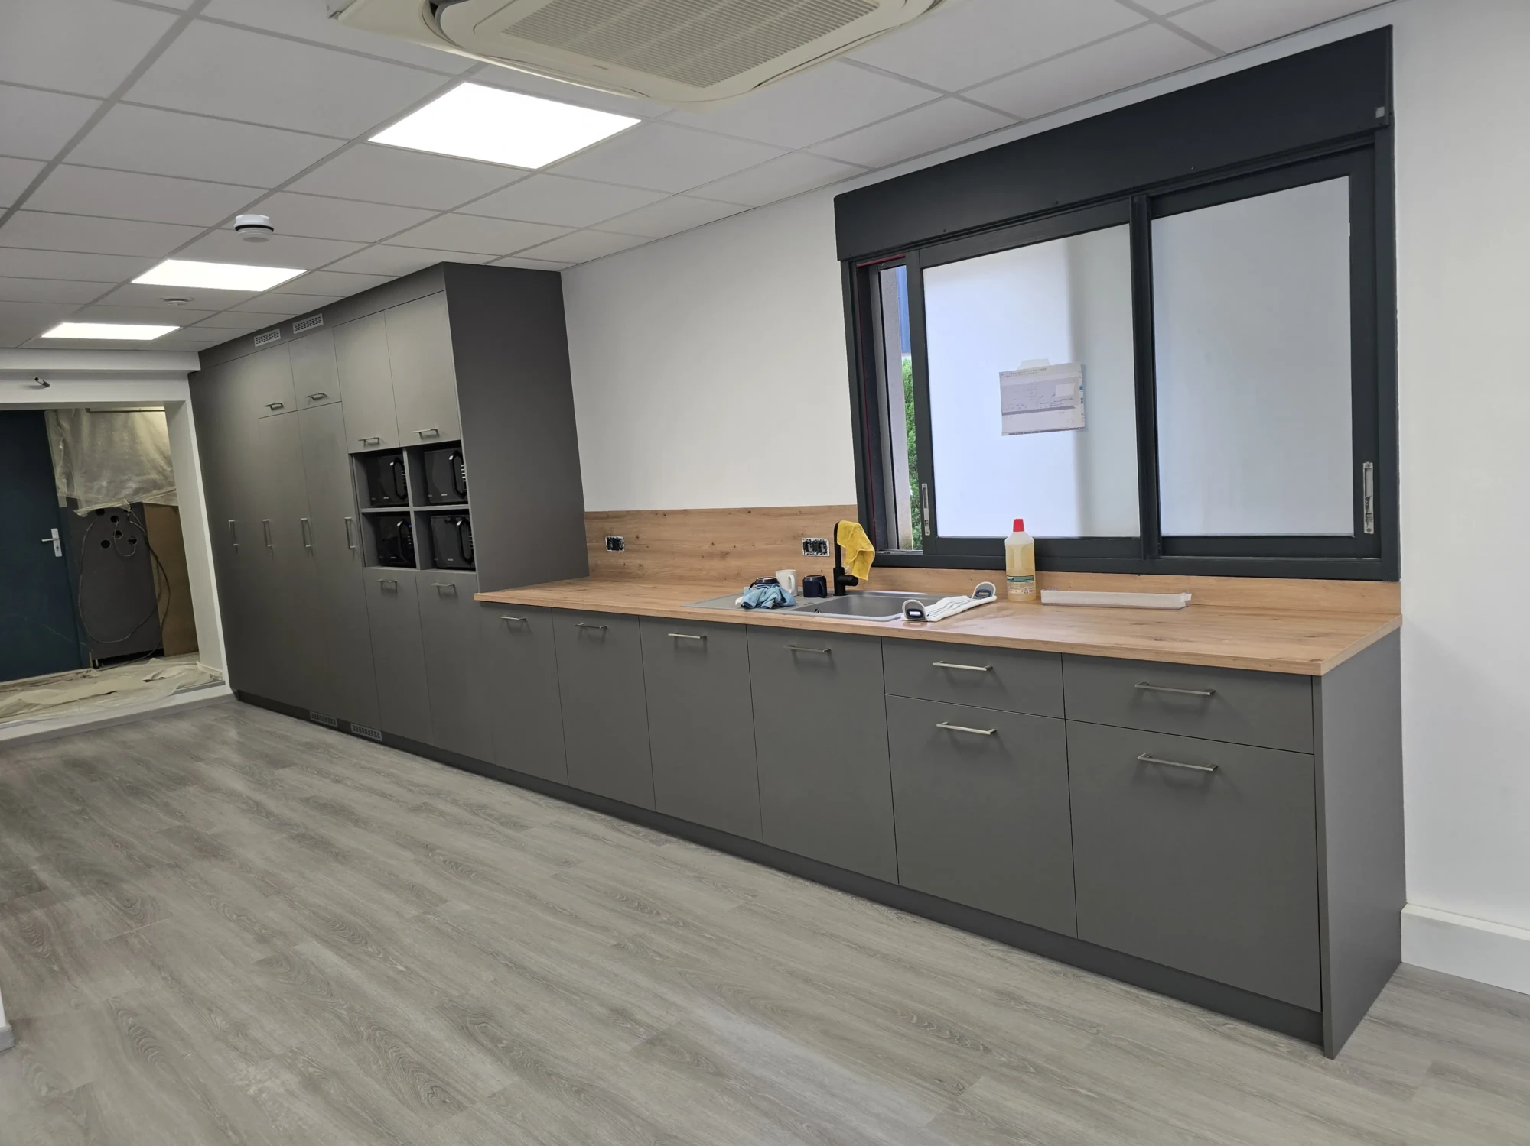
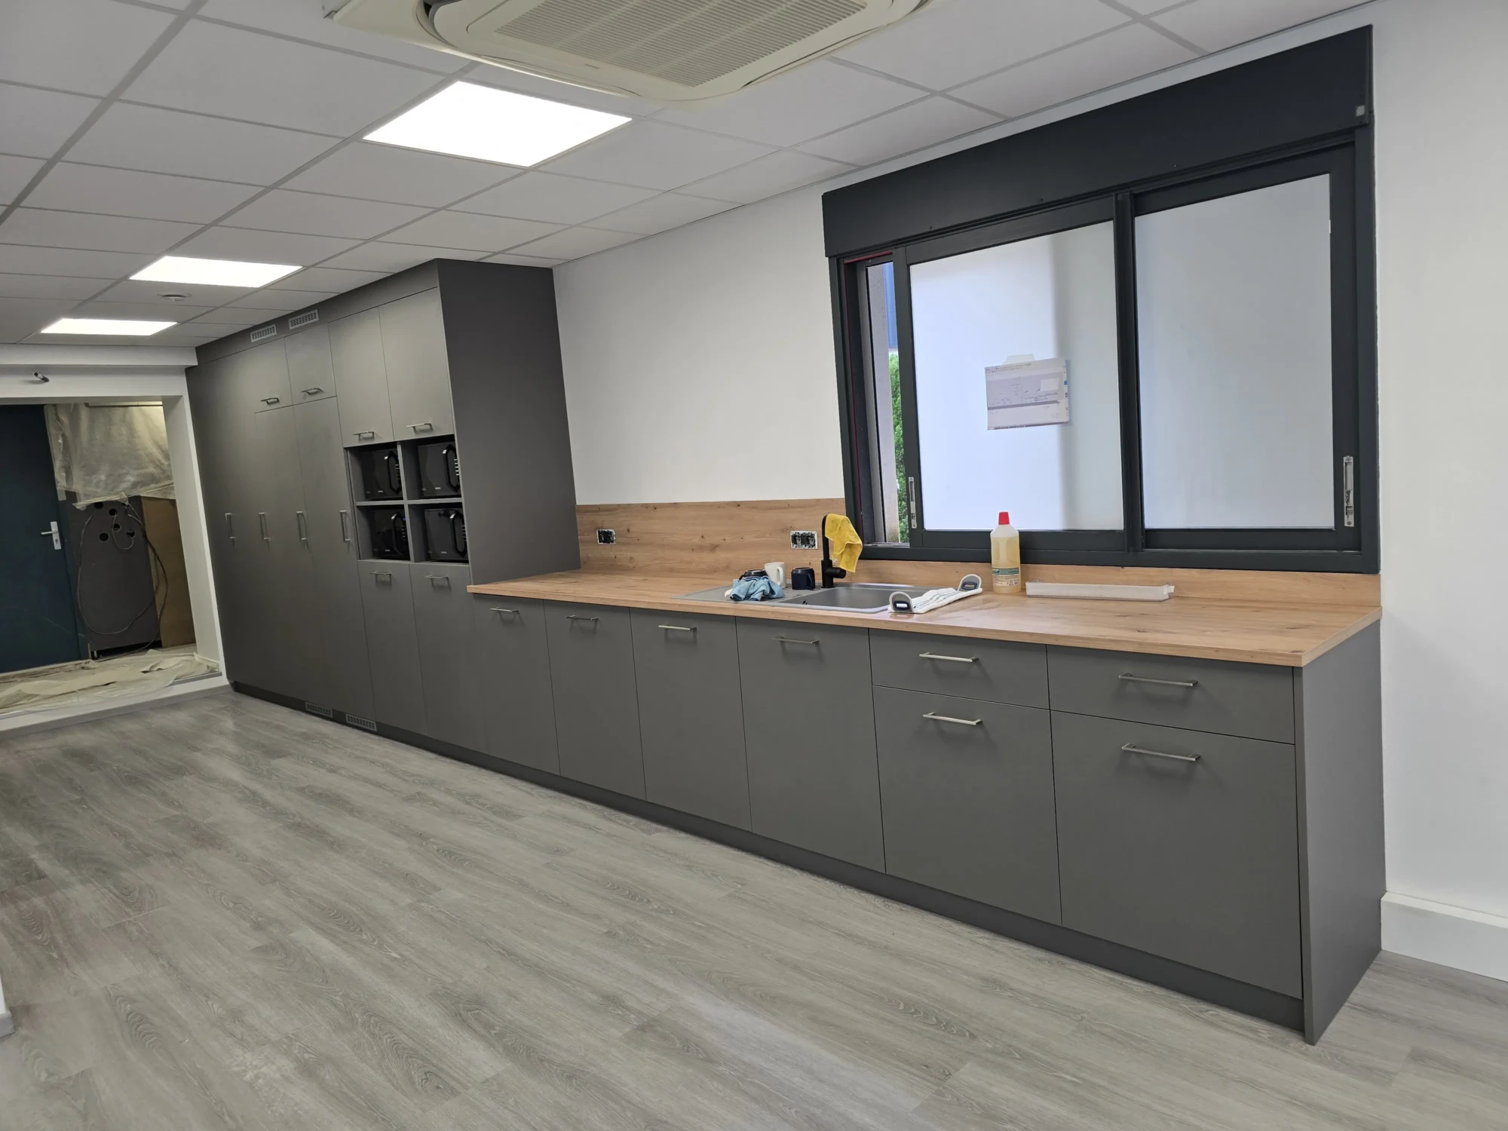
- smoke detector [234,214,275,243]
